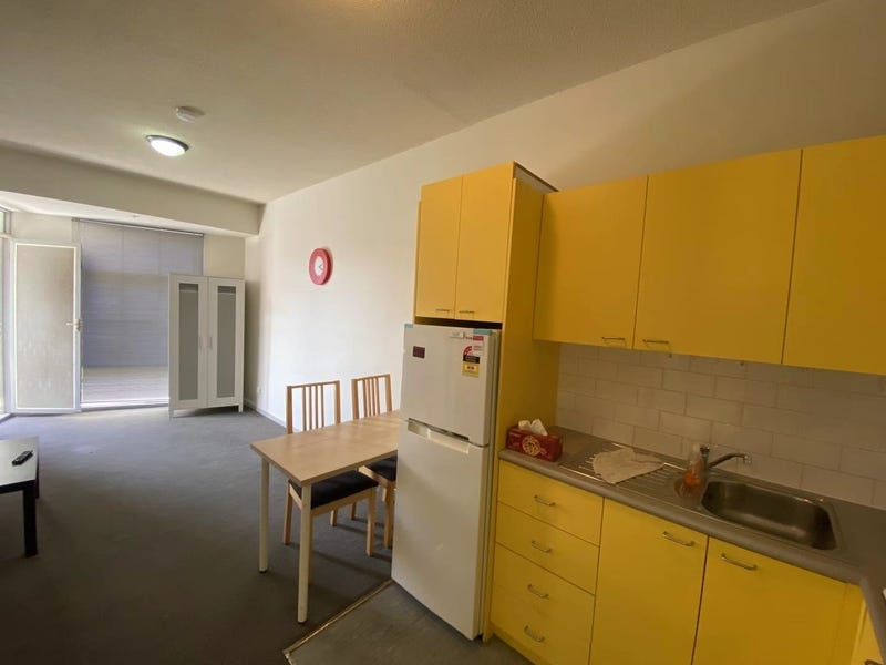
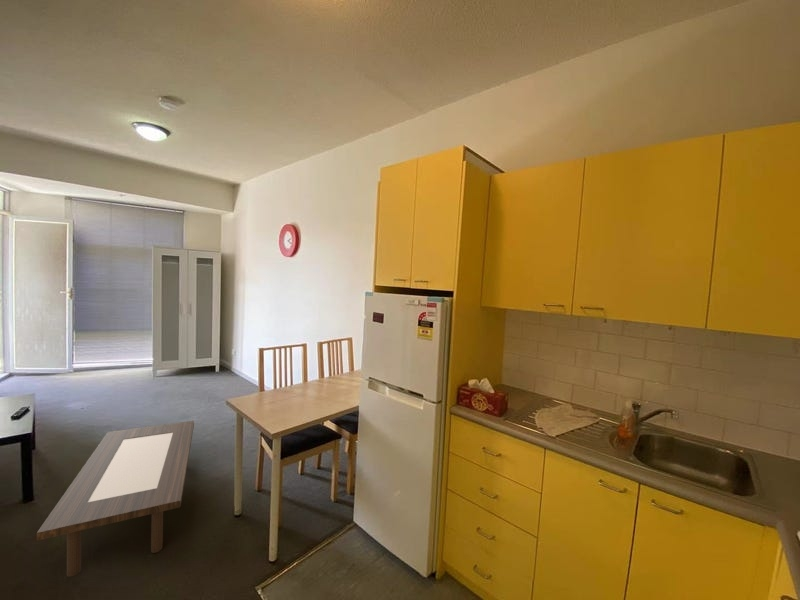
+ coffee table [36,420,195,578]
